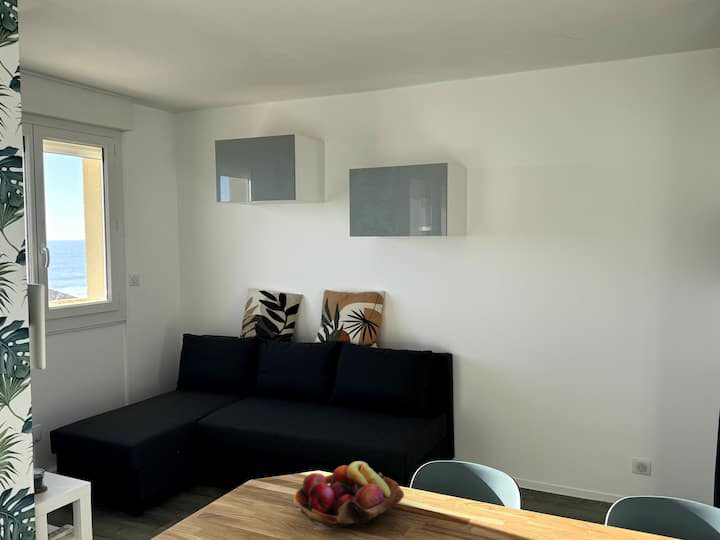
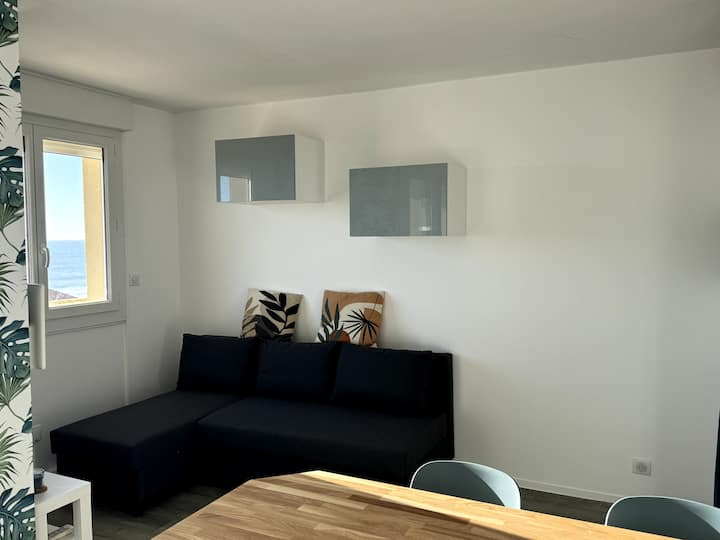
- fruit basket [293,460,405,529]
